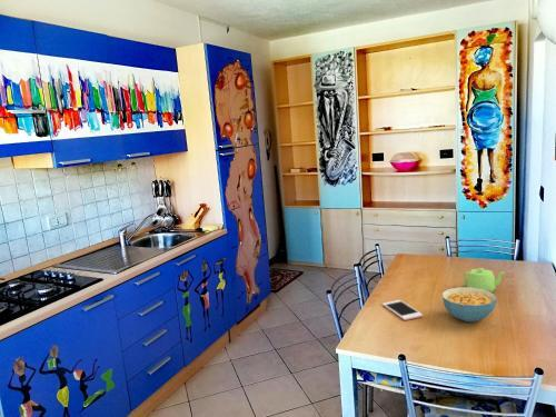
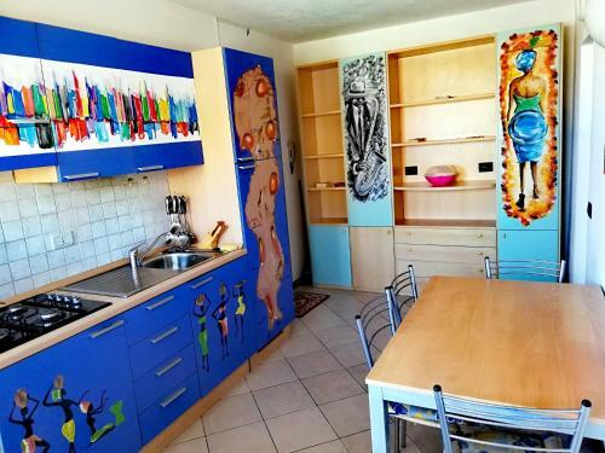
- teapot [463,267,506,294]
- cell phone [381,299,424,321]
- cereal bowl [440,286,497,324]
